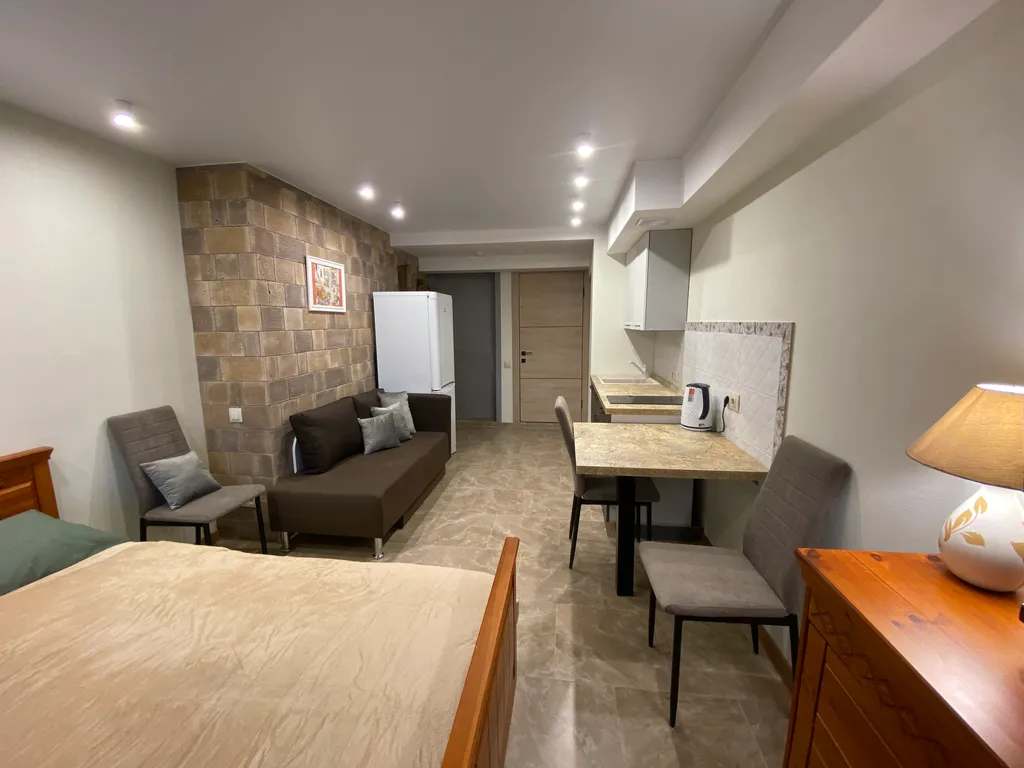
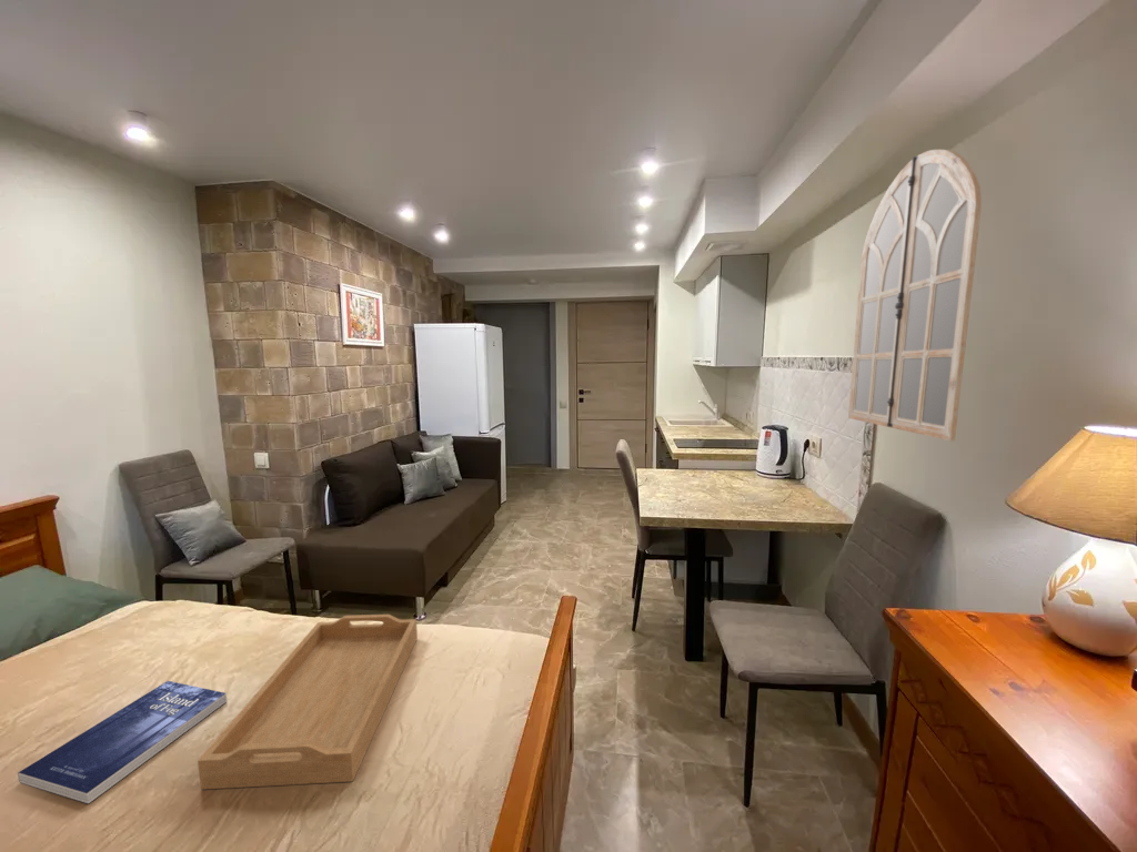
+ home mirror [847,149,983,442]
+ book [17,680,228,805]
+ serving tray [197,613,419,791]
